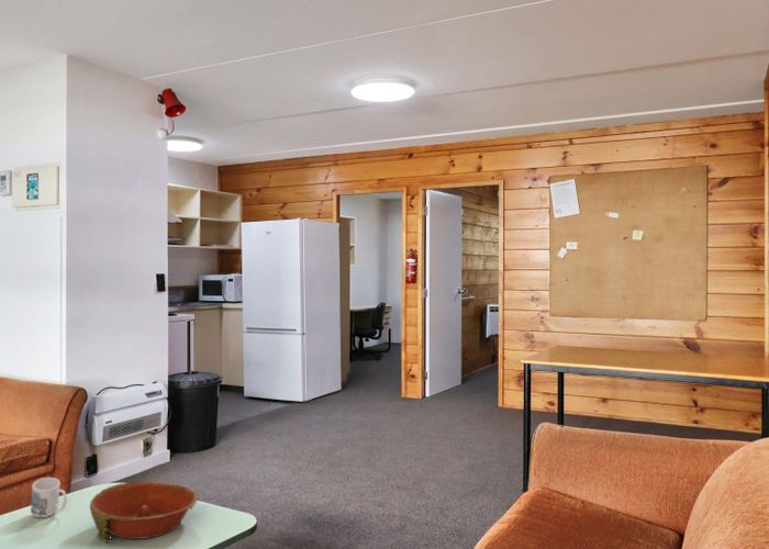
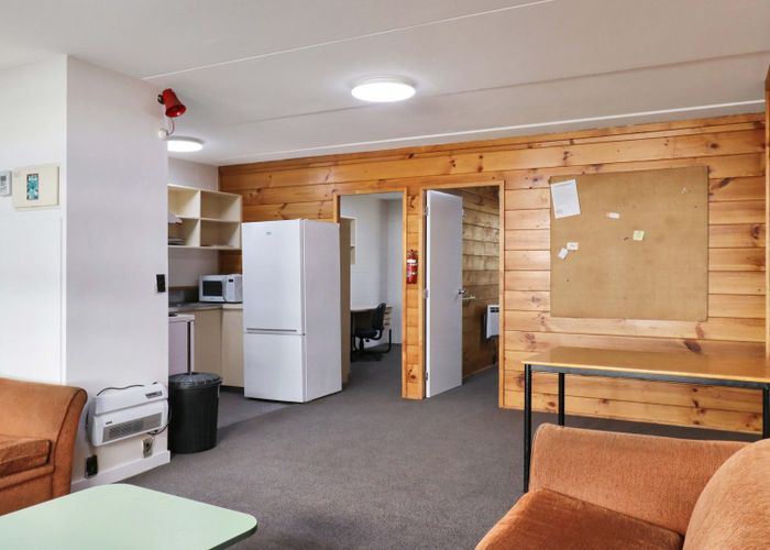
- bowl [89,480,200,544]
- mug [30,477,68,518]
